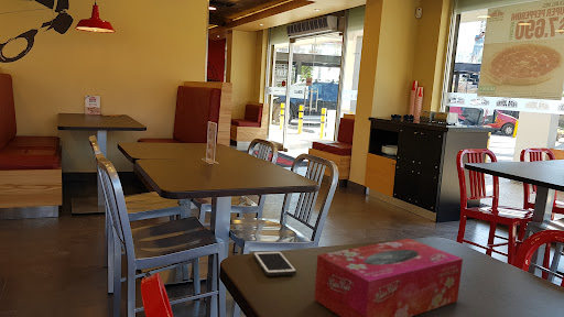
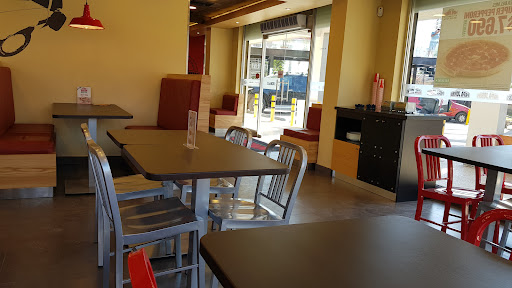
- tissue box [313,238,464,317]
- cell phone [252,250,297,277]
